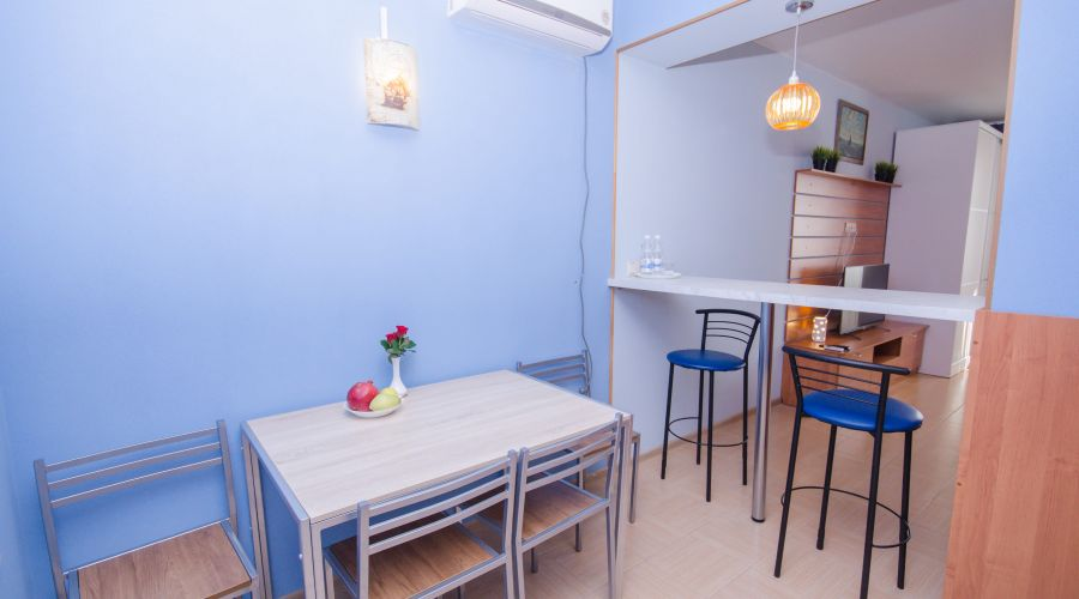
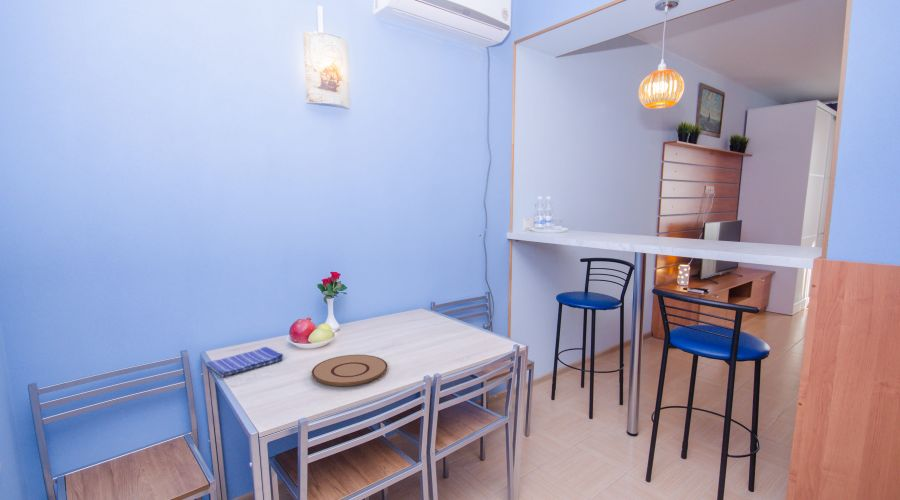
+ dish towel [206,346,284,378]
+ plate [311,354,389,387]
